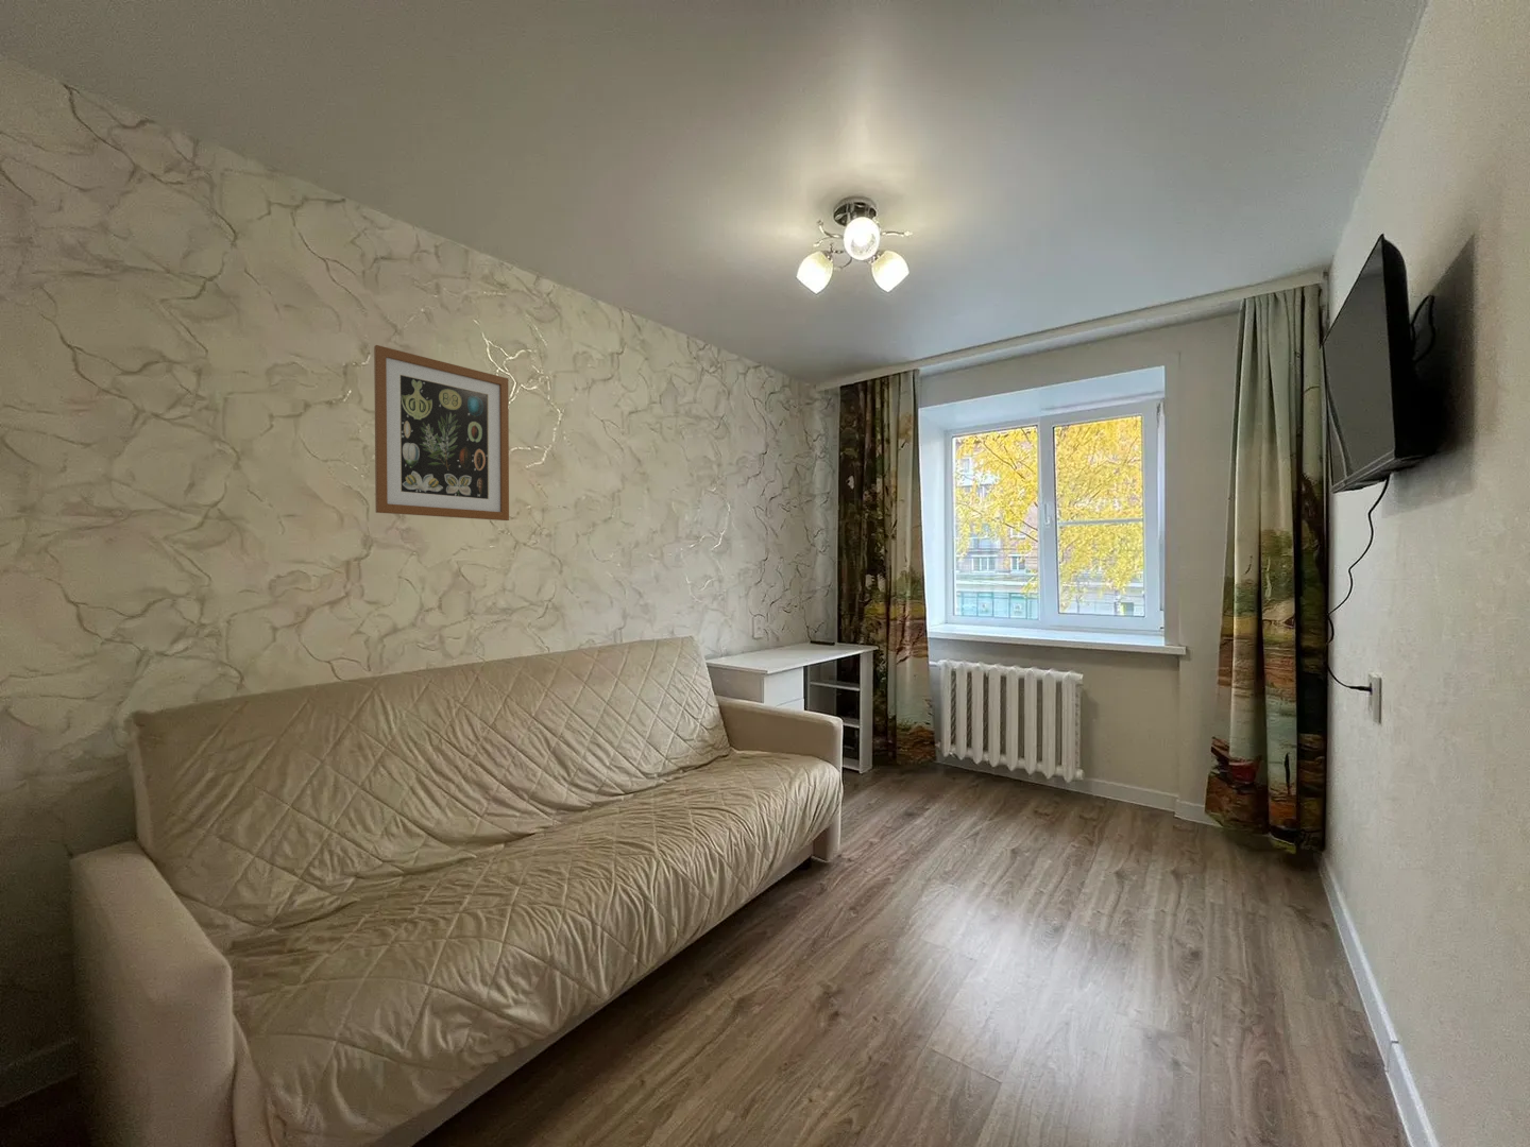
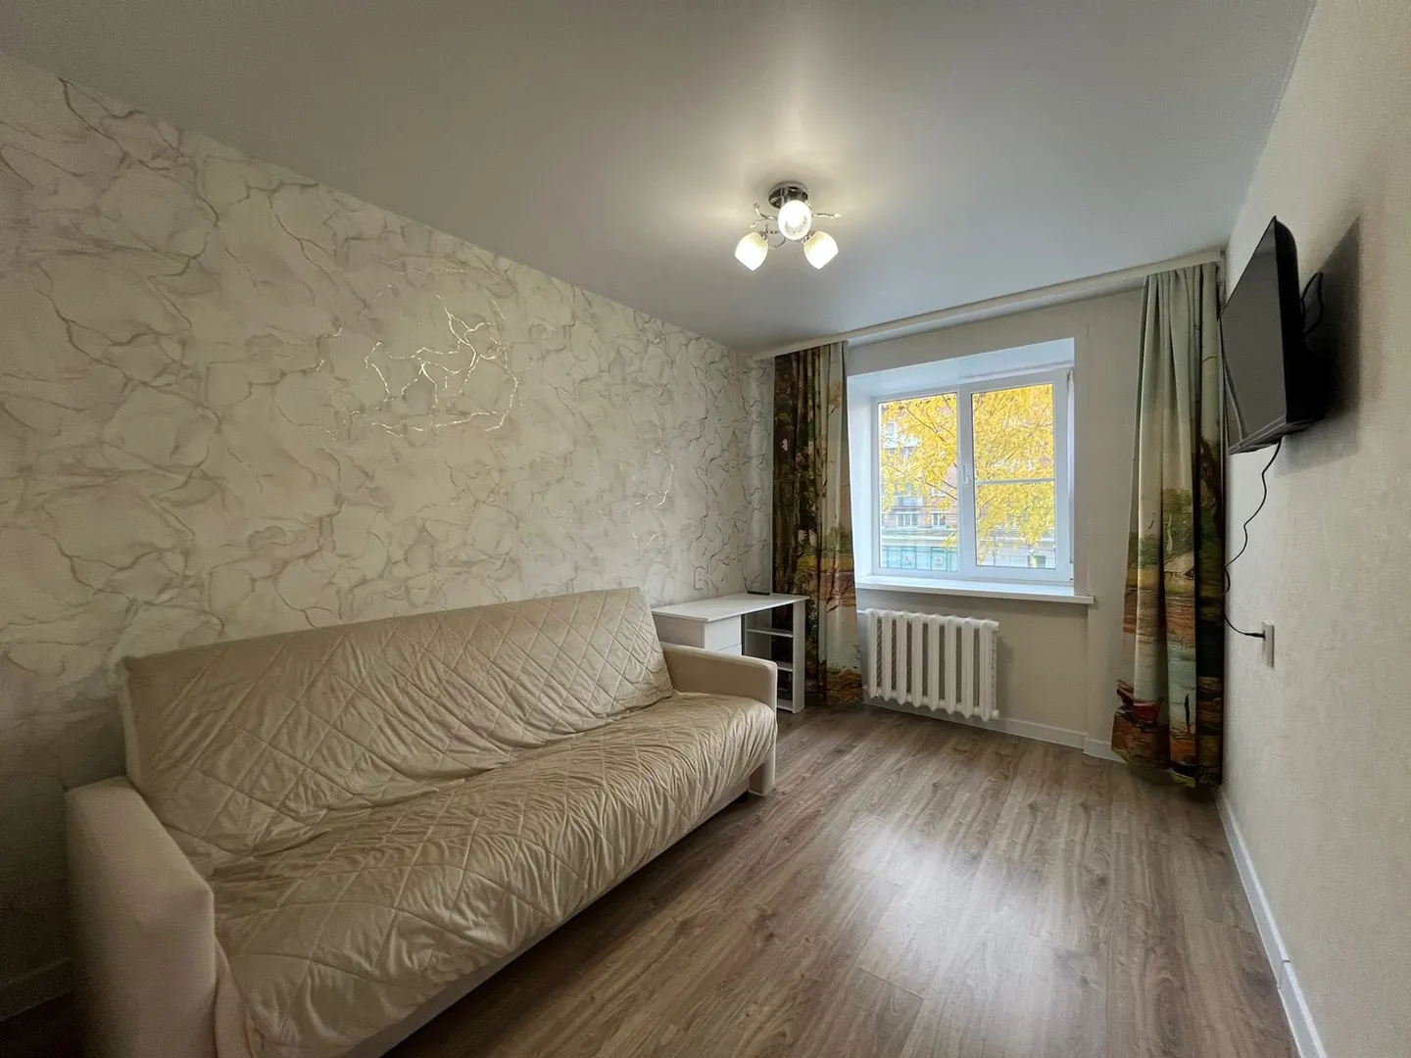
- wall art [373,345,510,522]
